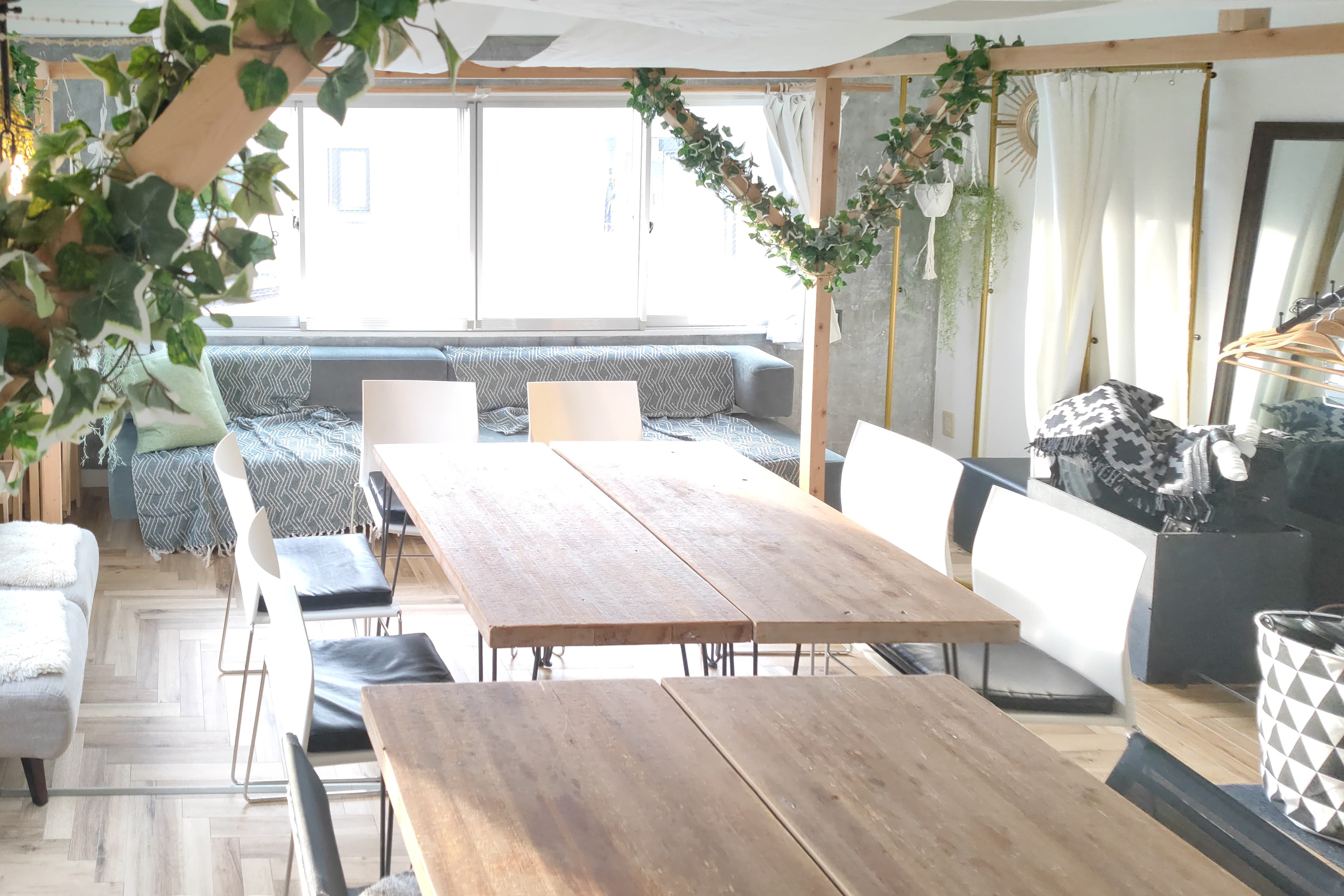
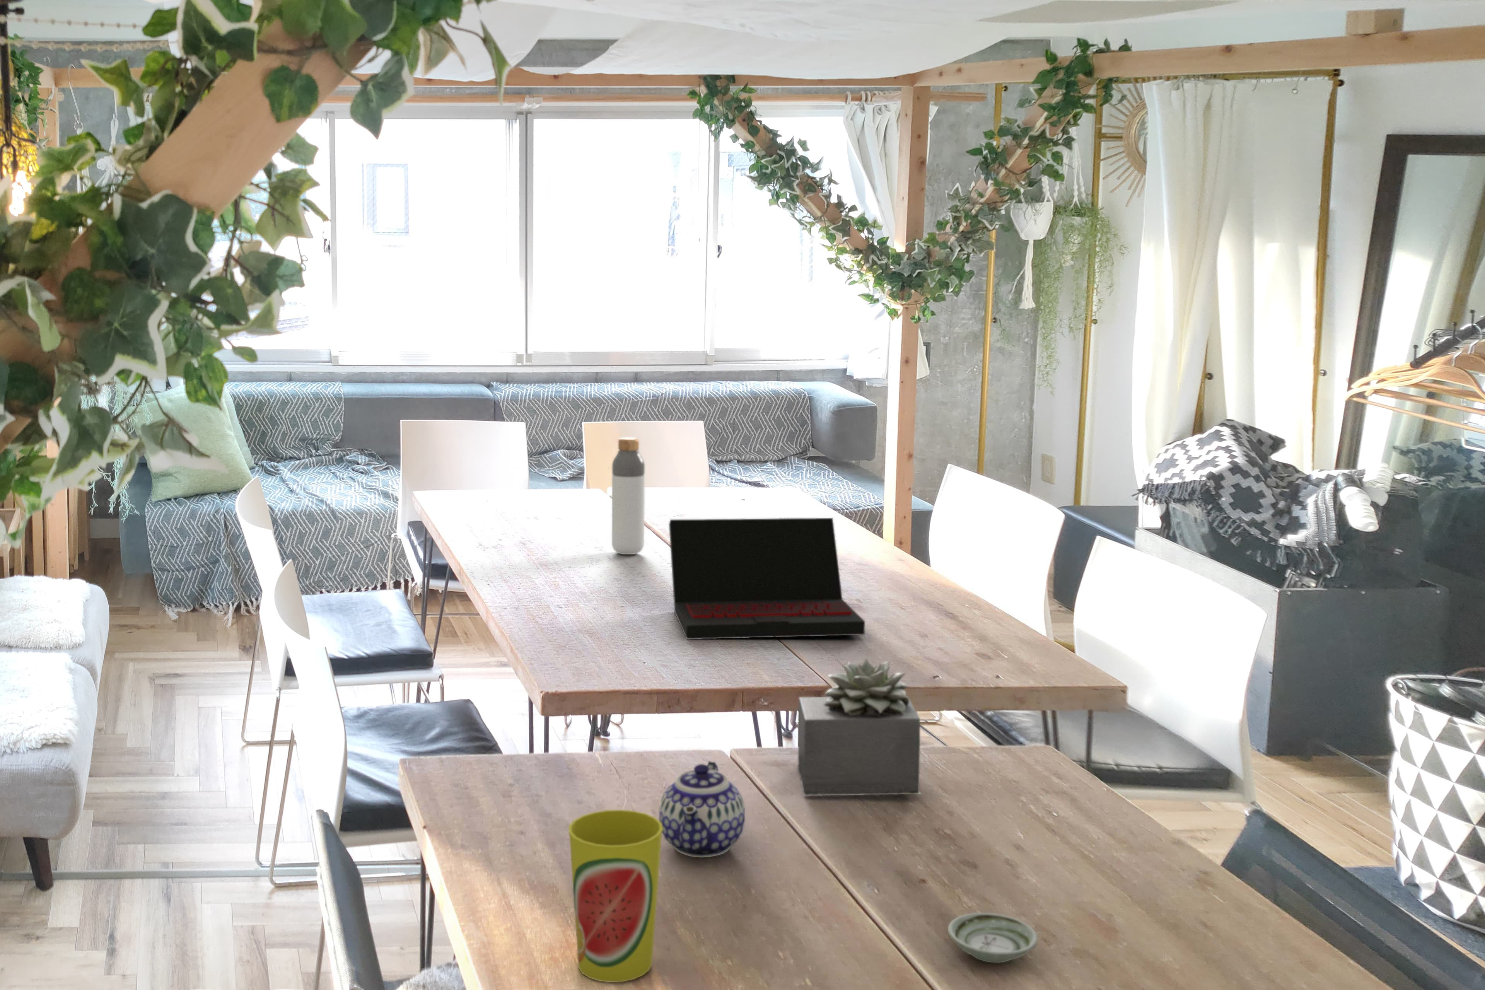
+ saucer [948,913,1038,963]
+ bottle [611,436,645,555]
+ cup [568,810,663,982]
+ teapot [659,761,746,859]
+ laptop [668,517,865,640]
+ succulent plant [797,656,921,797]
